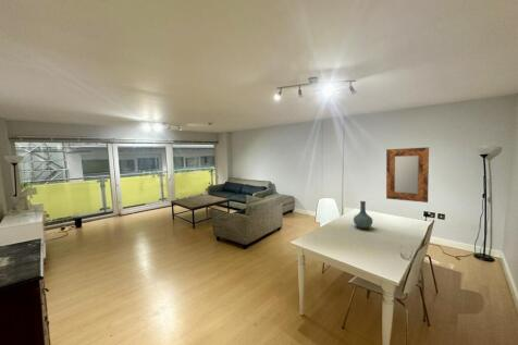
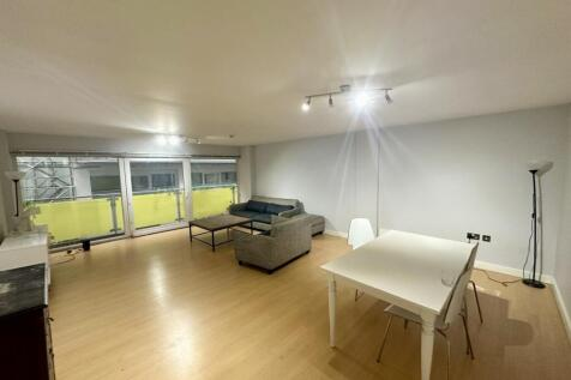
- vase [353,200,373,230]
- home mirror [385,146,430,204]
